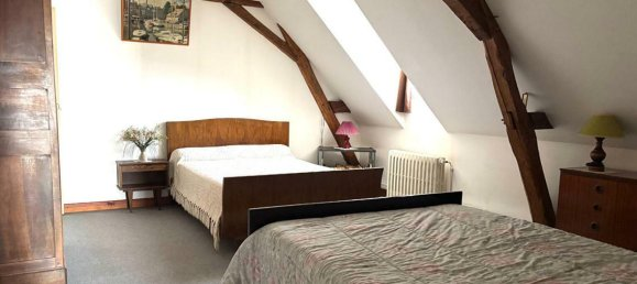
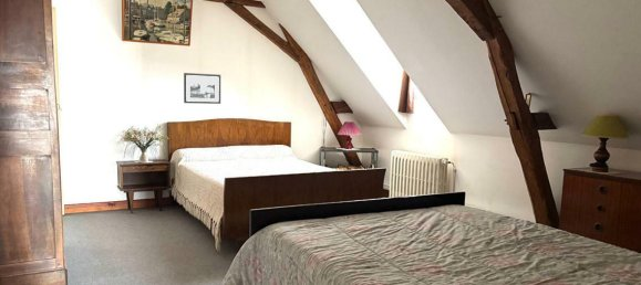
+ picture frame [183,72,221,105]
